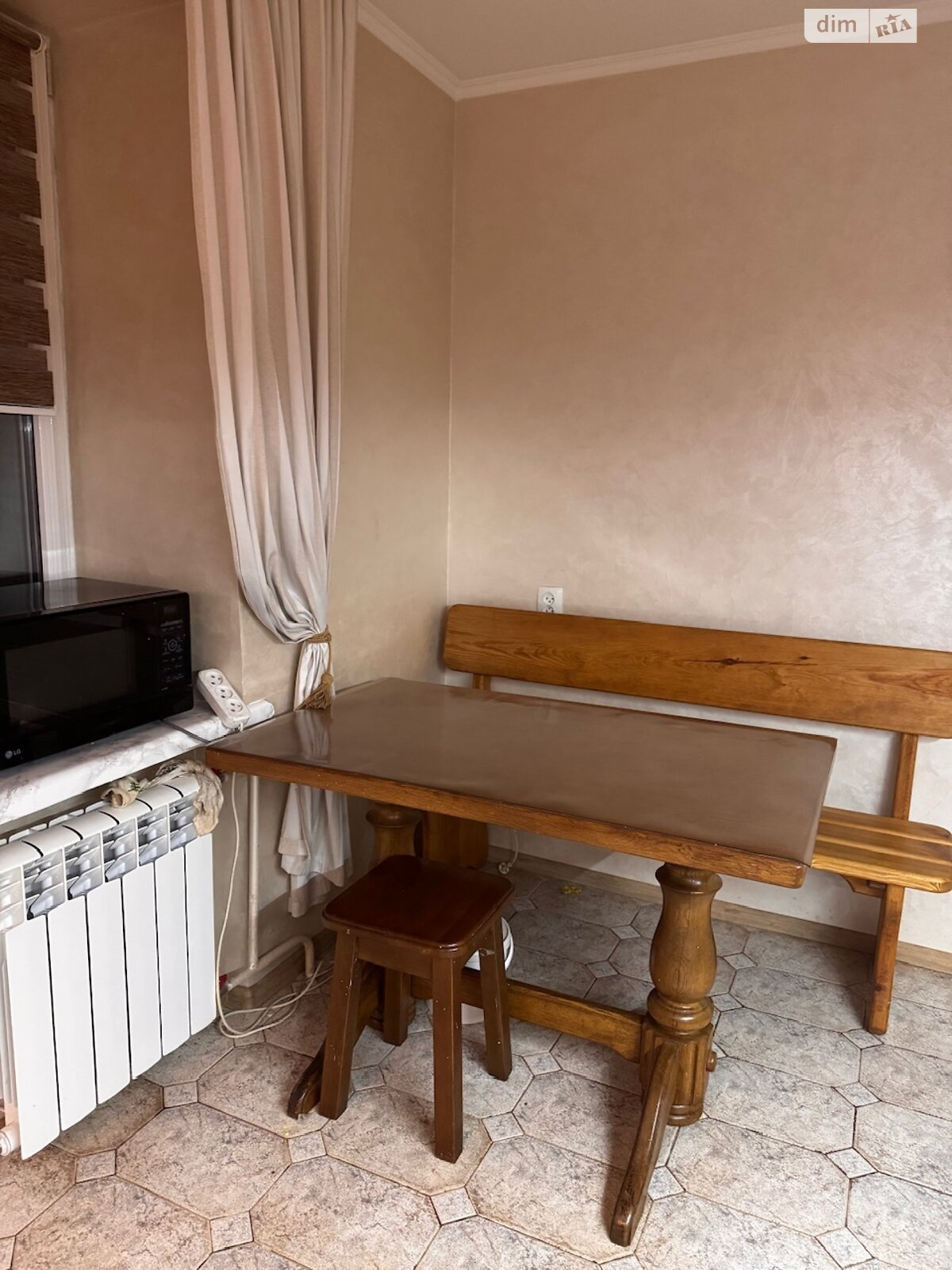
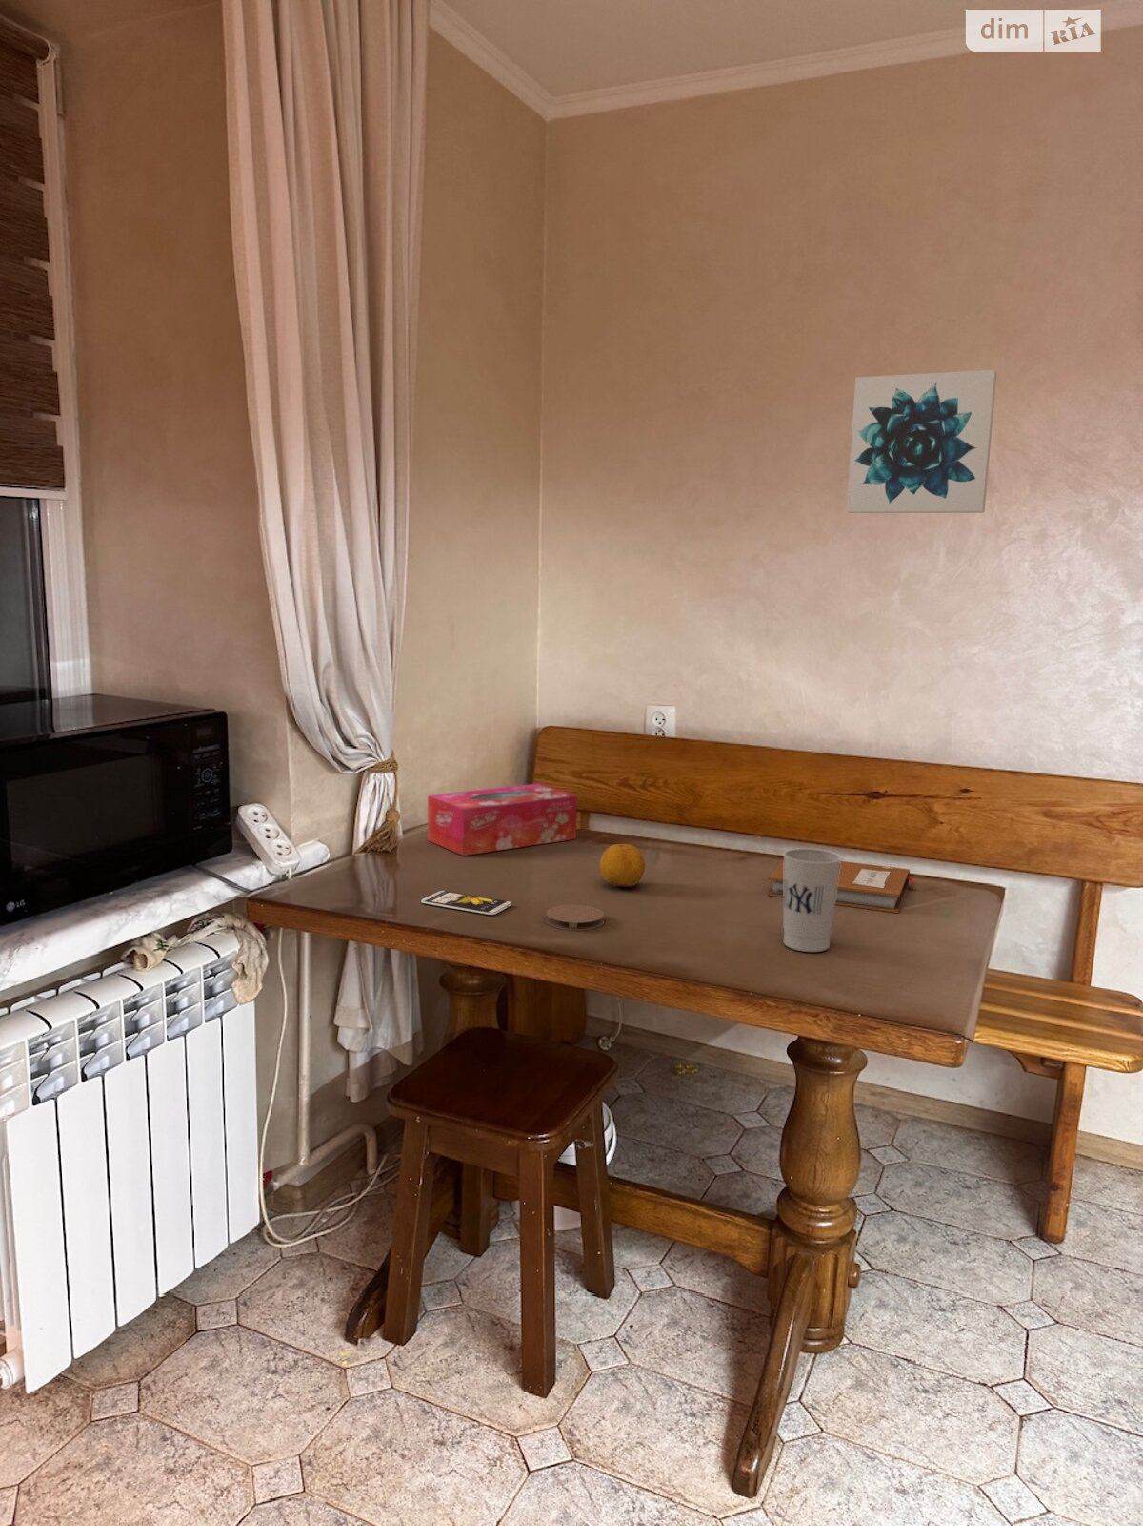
+ cup [782,848,842,953]
+ wall art [845,369,998,514]
+ fruit [598,844,646,888]
+ smartphone [421,890,513,916]
+ notebook [767,860,916,913]
+ tissue box [426,782,579,857]
+ coaster [545,904,605,931]
